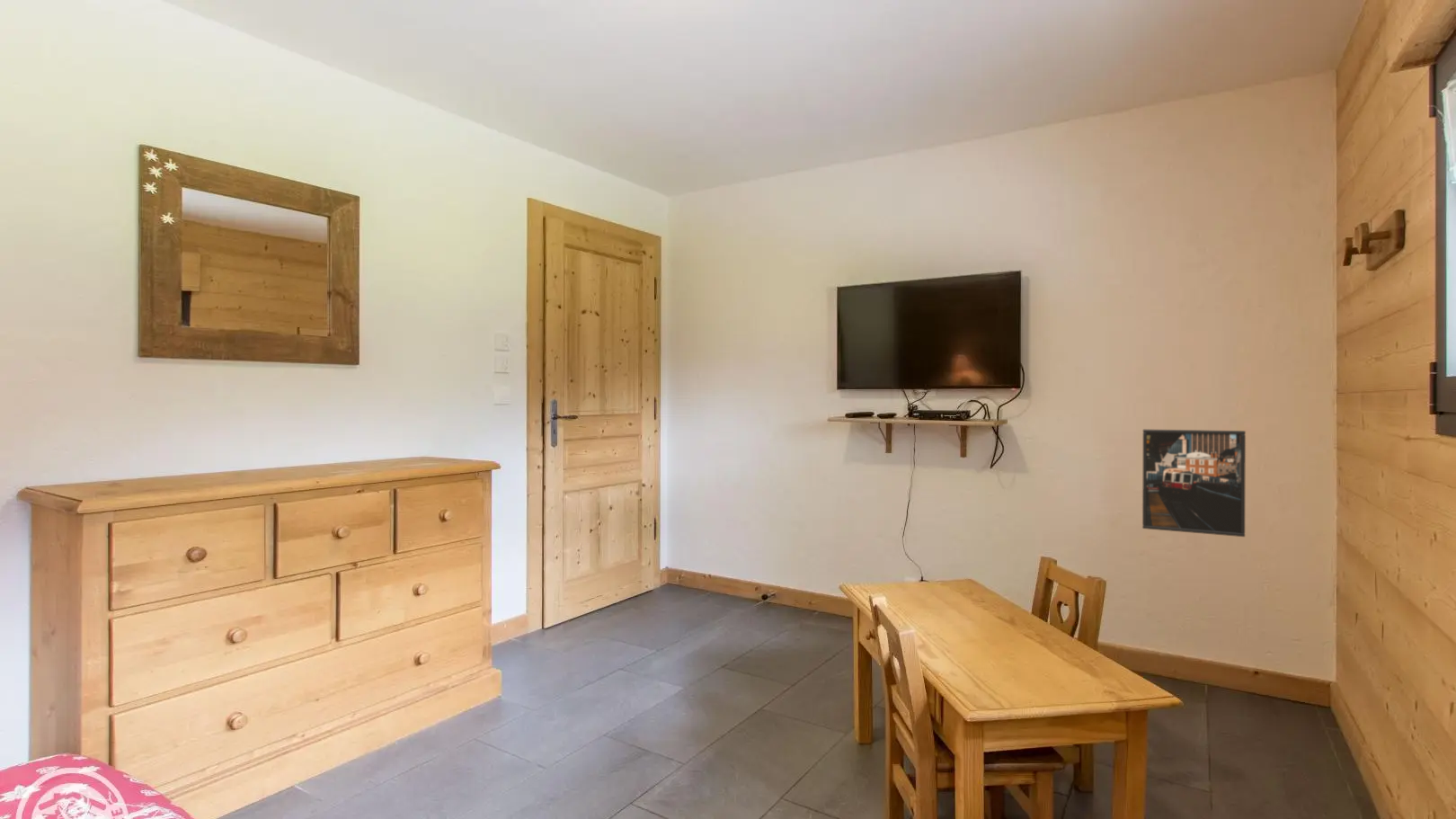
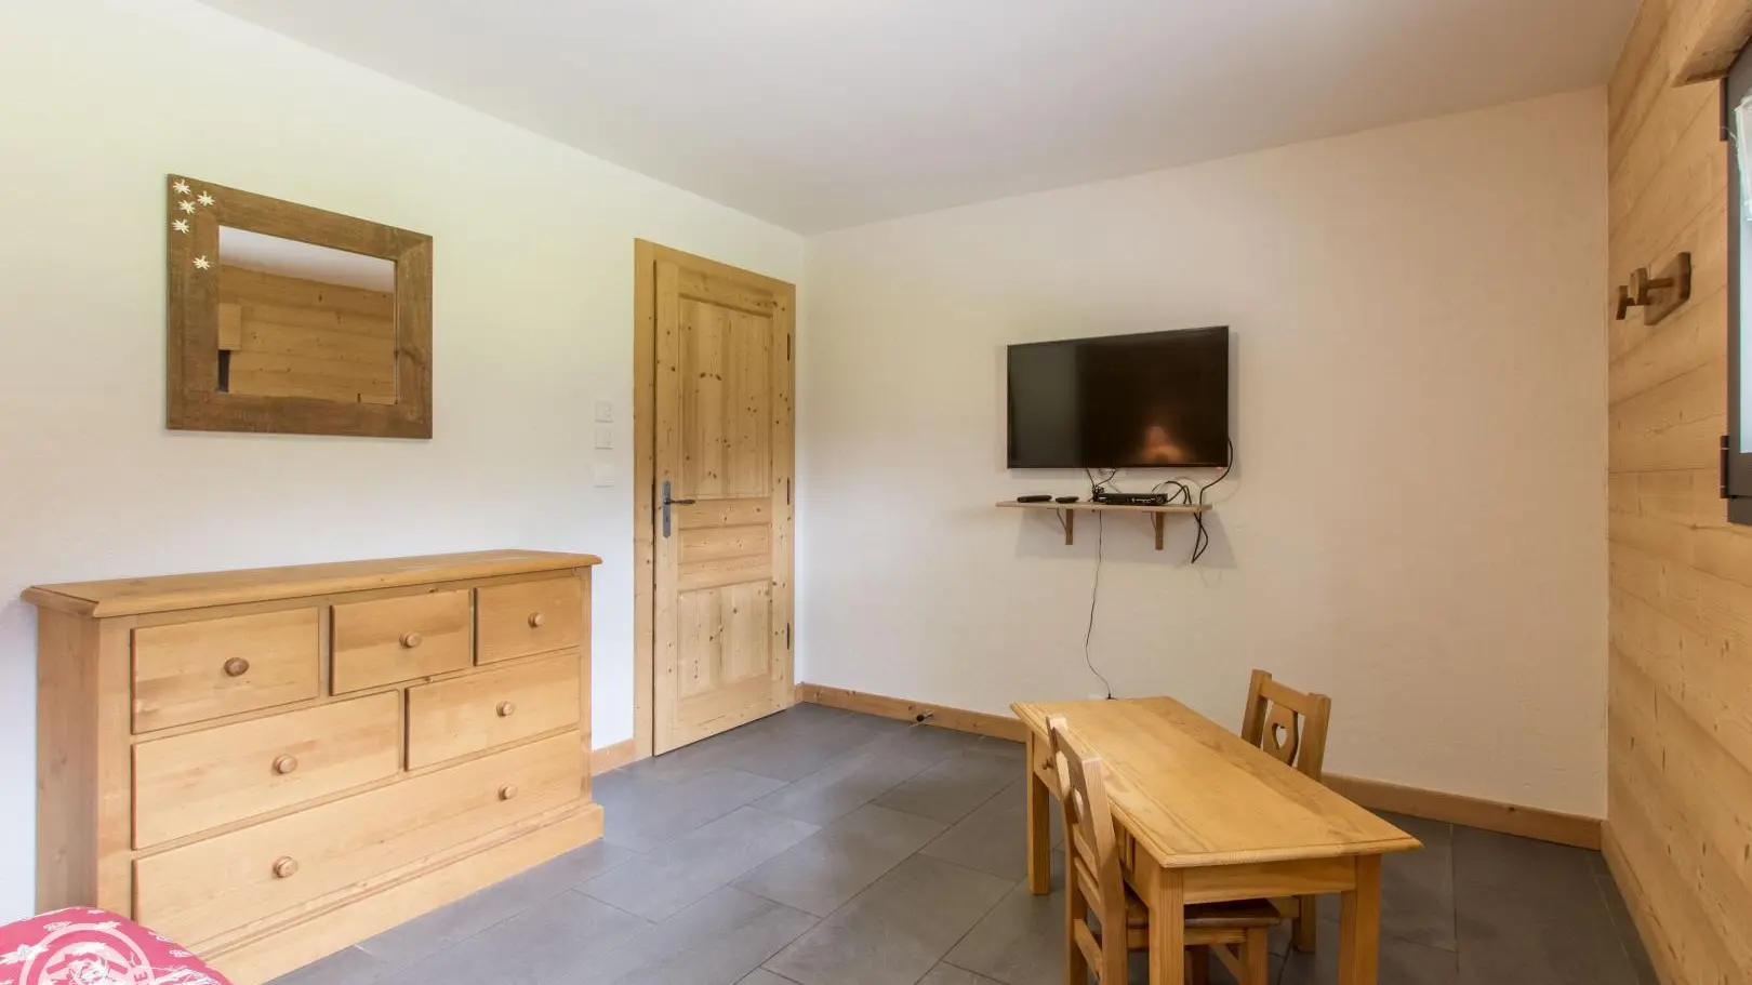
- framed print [1141,429,1247,538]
